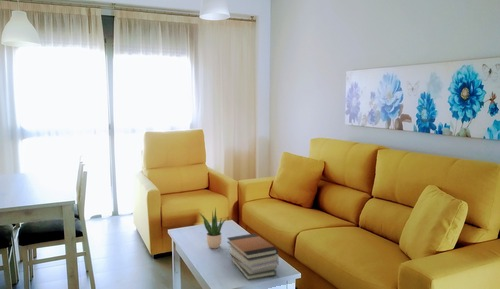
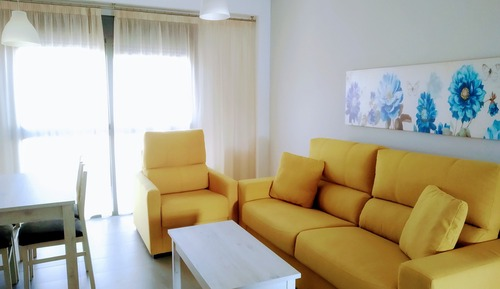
- book stack [226,232,280,281]
- potted plant [198,206,229,249]
